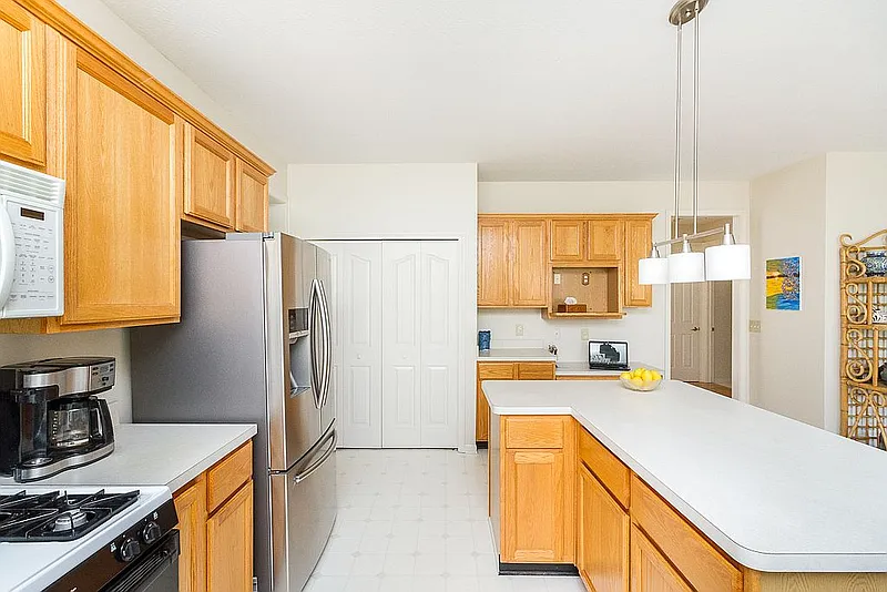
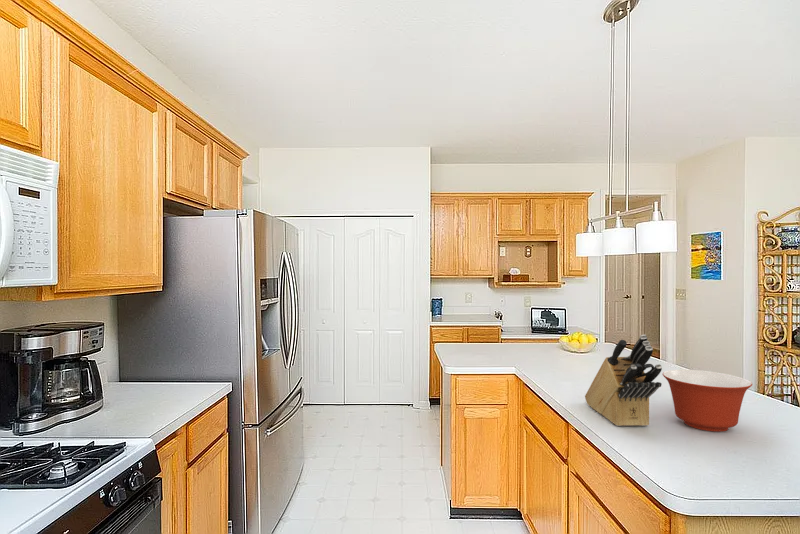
+ knife block [584,334,663,427]
+ mixing bowl [662,369,754,433]
